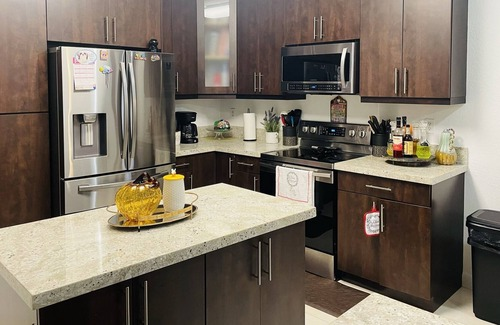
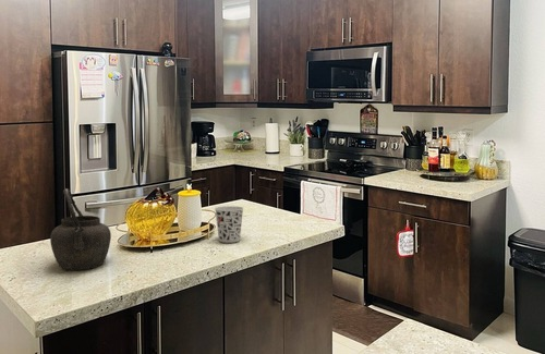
+ kettle [49,187,112,271]
+ cup [214,205,245,244]
